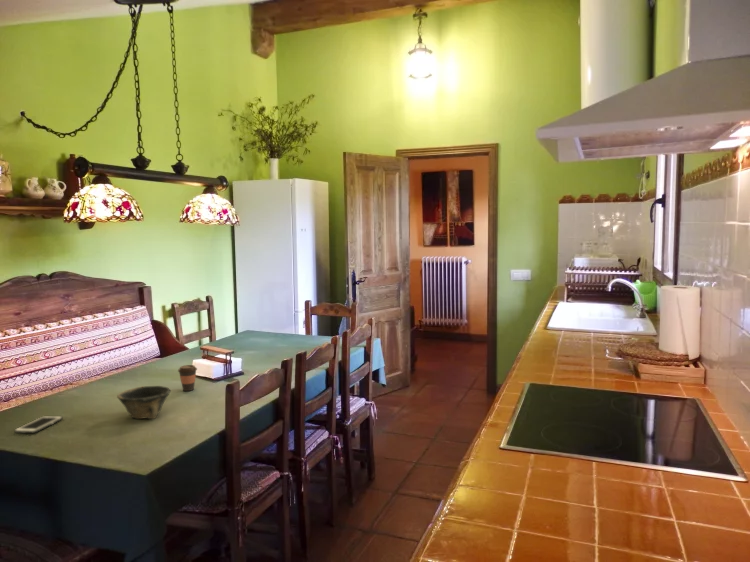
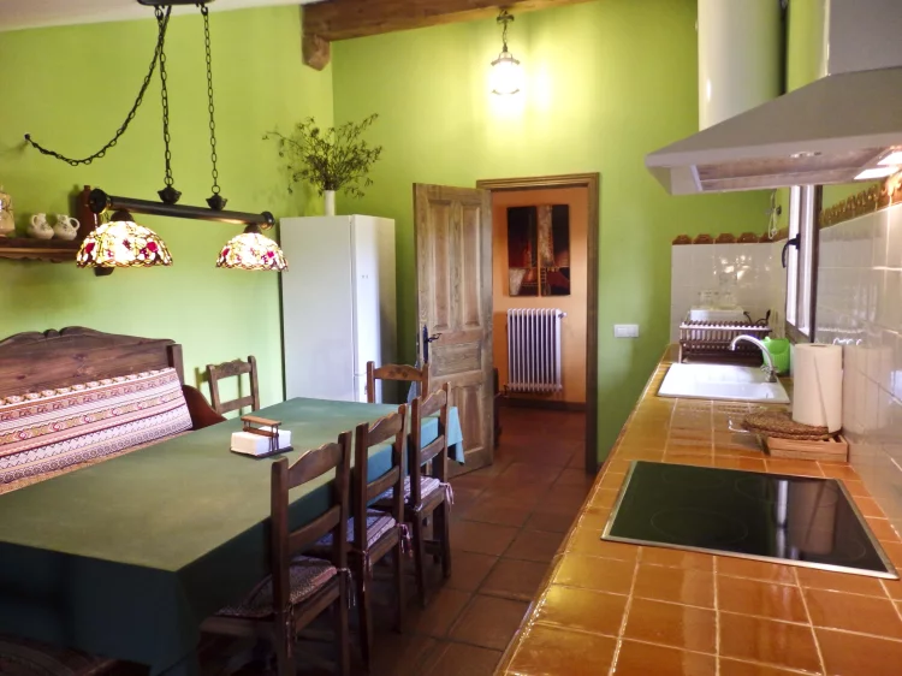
- bowl [116,385,171,420]
- coffee cup [177,364,198,392]
- cell phone [13,415,64,434]
